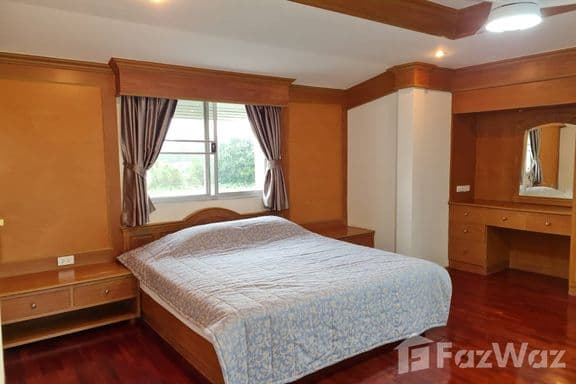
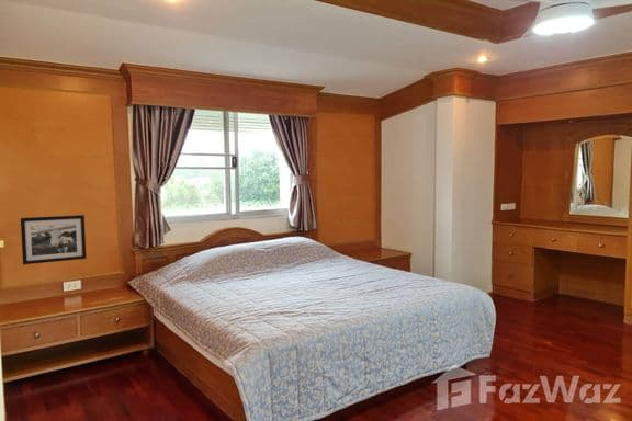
+ picture frame [20,214,88,265]
